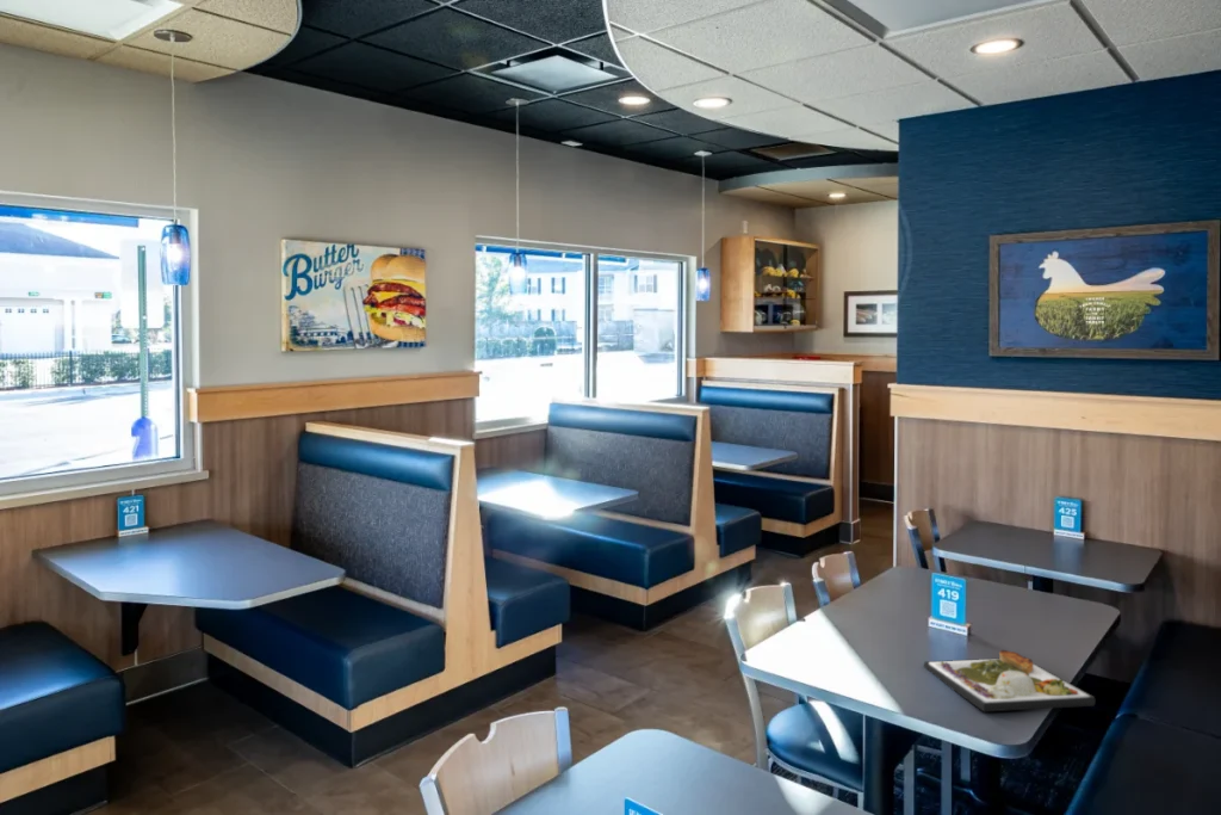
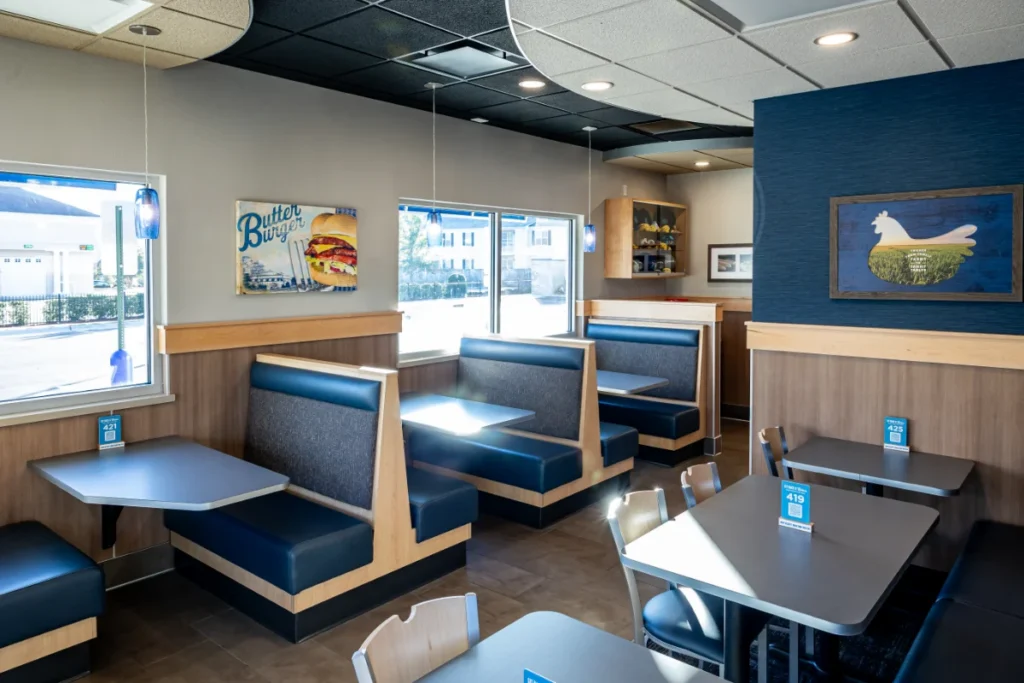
- dinner plate [923,649,1097,712]
